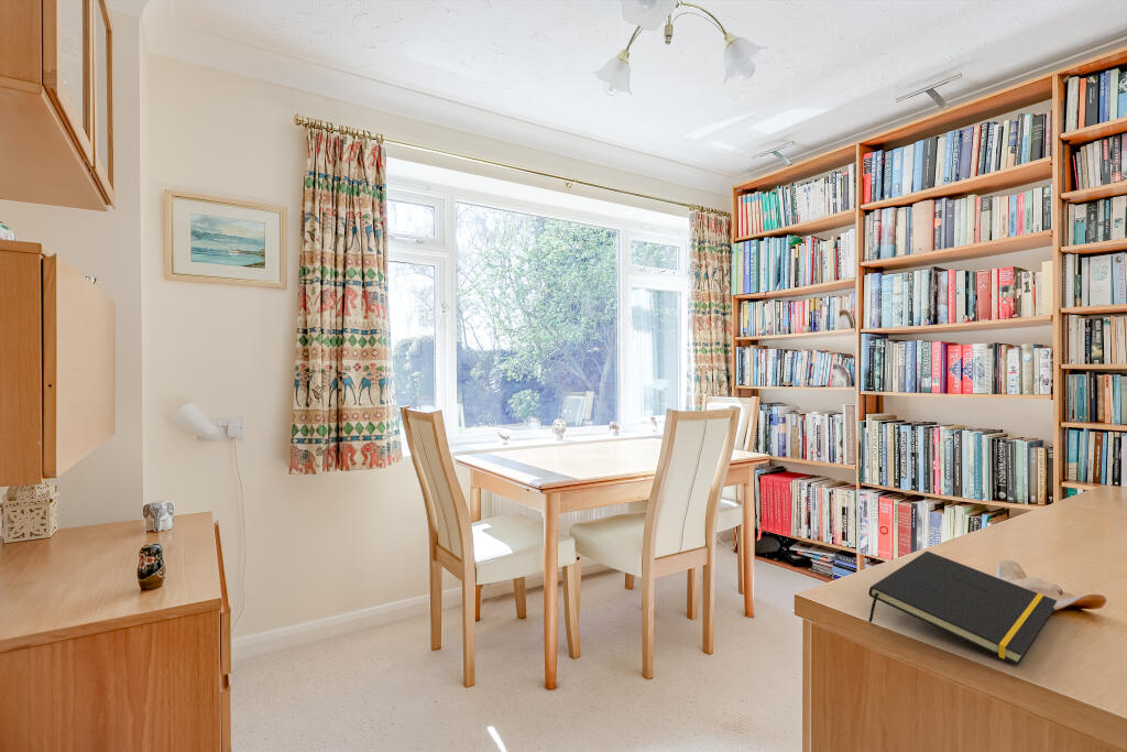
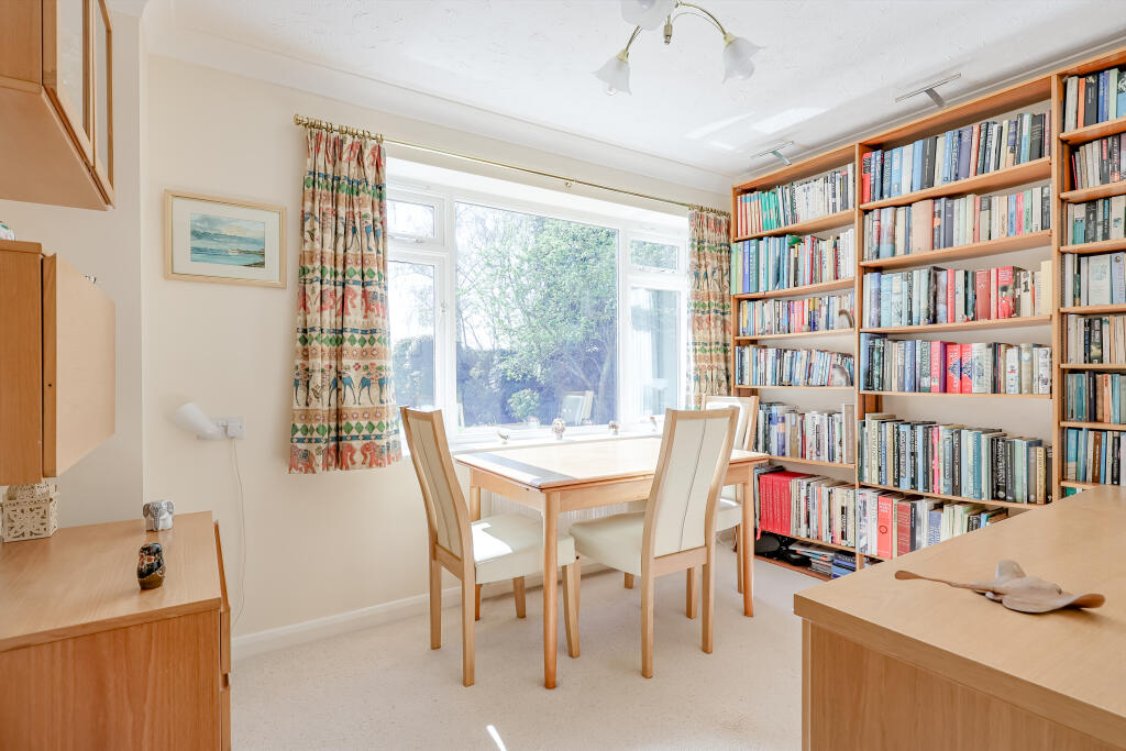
- notepad [867,551,1058,666]
